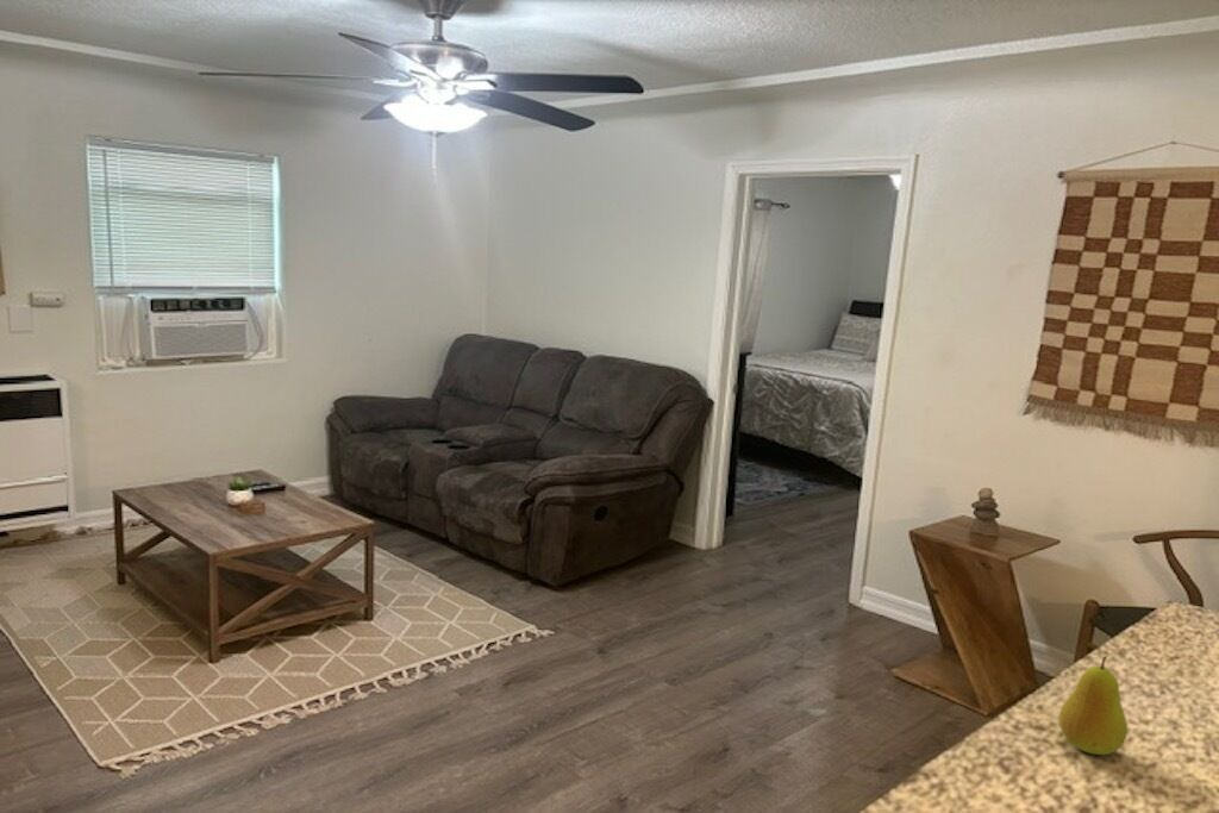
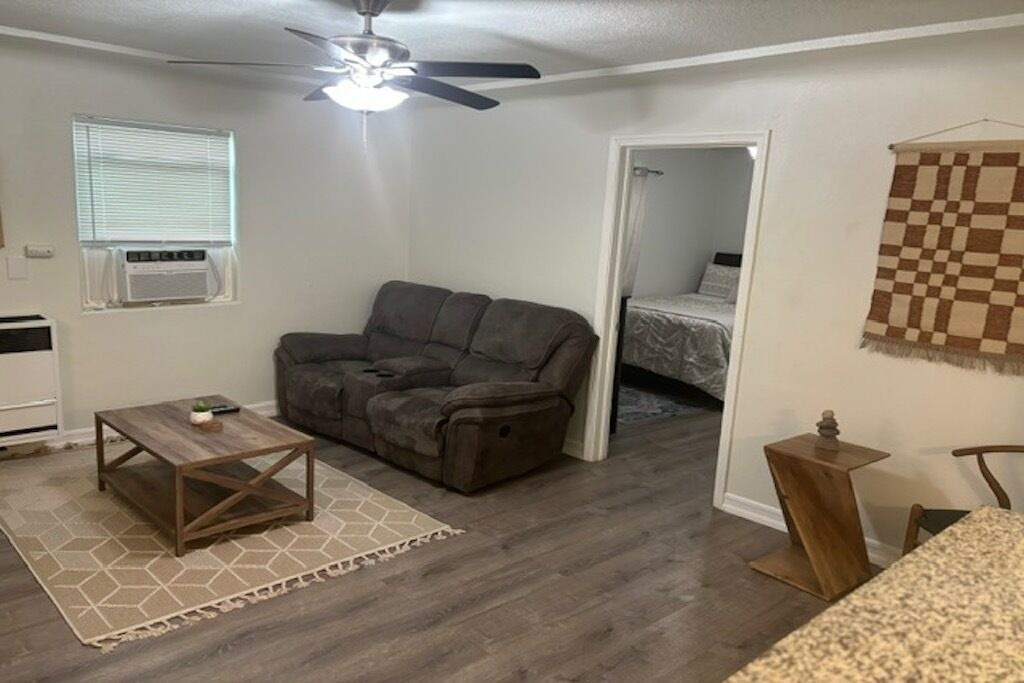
- fruit [1058,655,1129,756]
